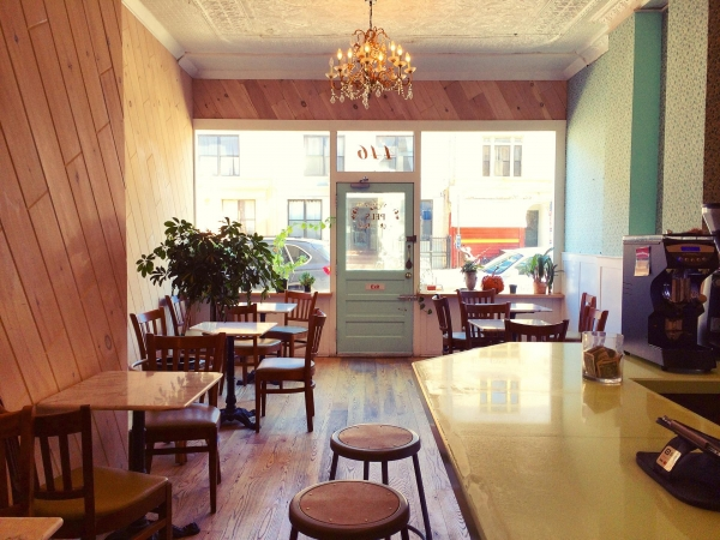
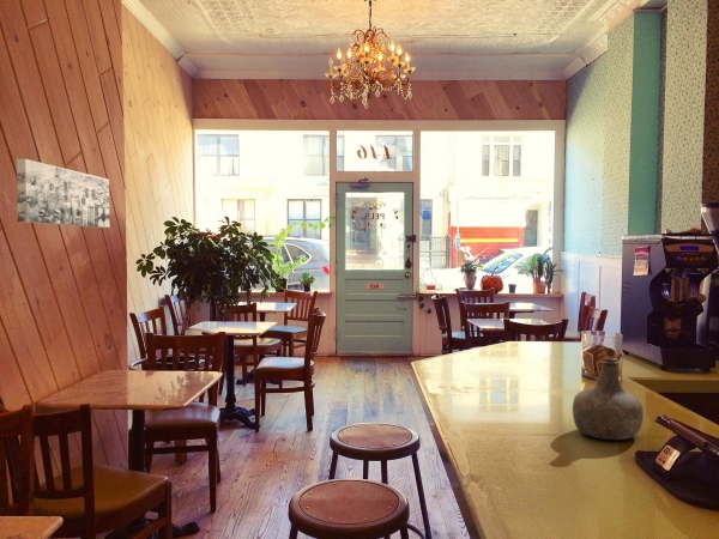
+ bottle [572,356,645,441]
+ wall art [16,158,111,229]
